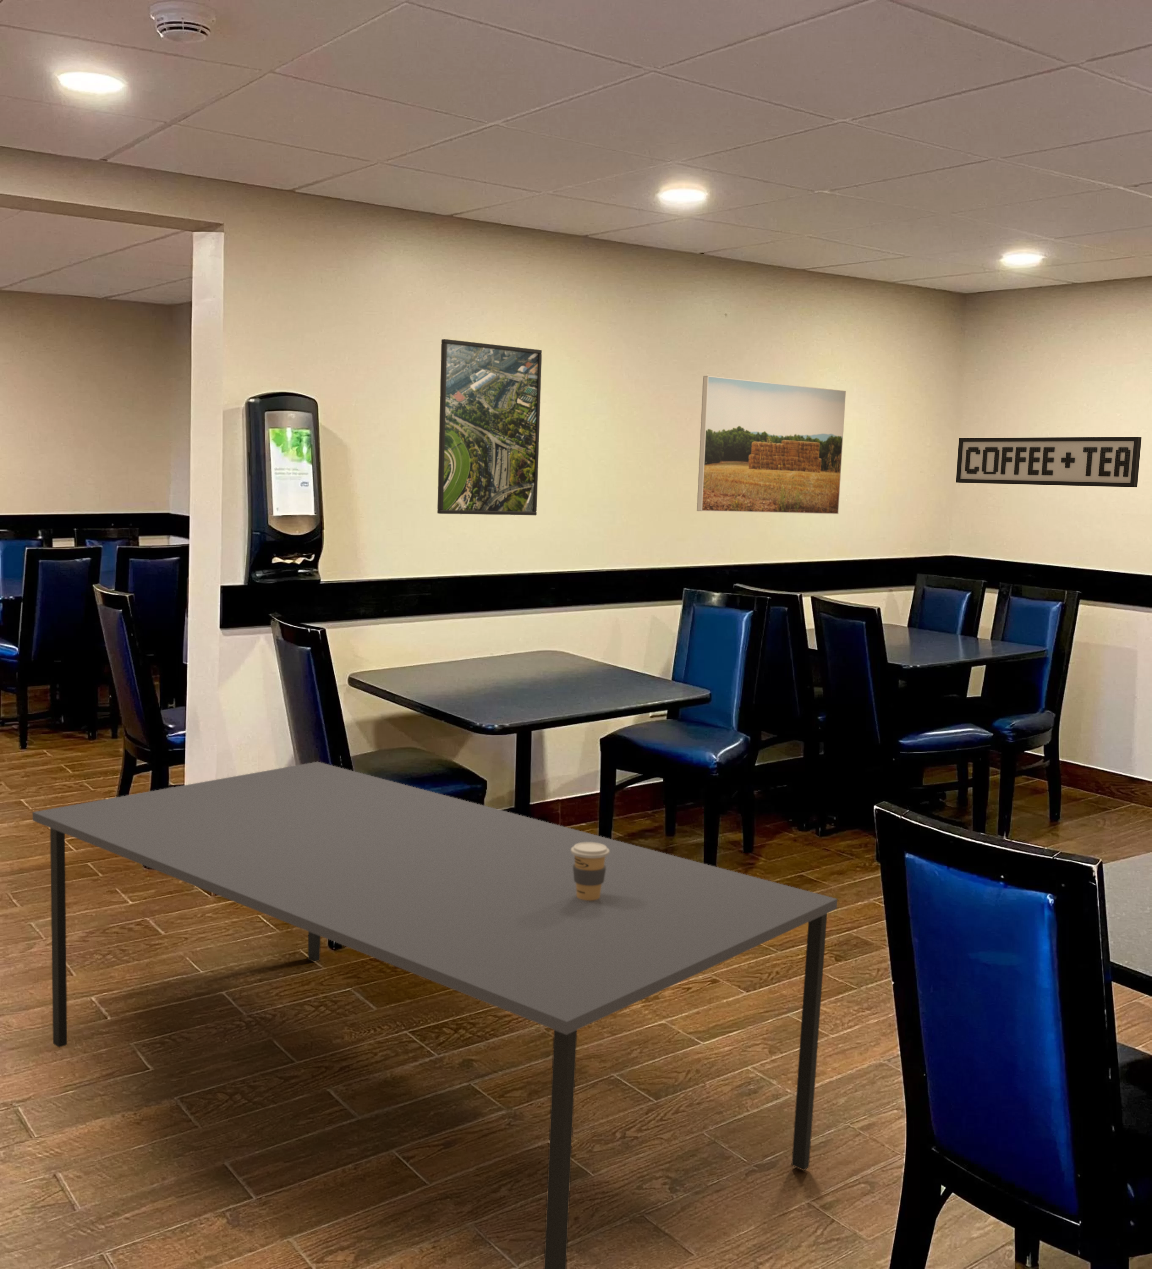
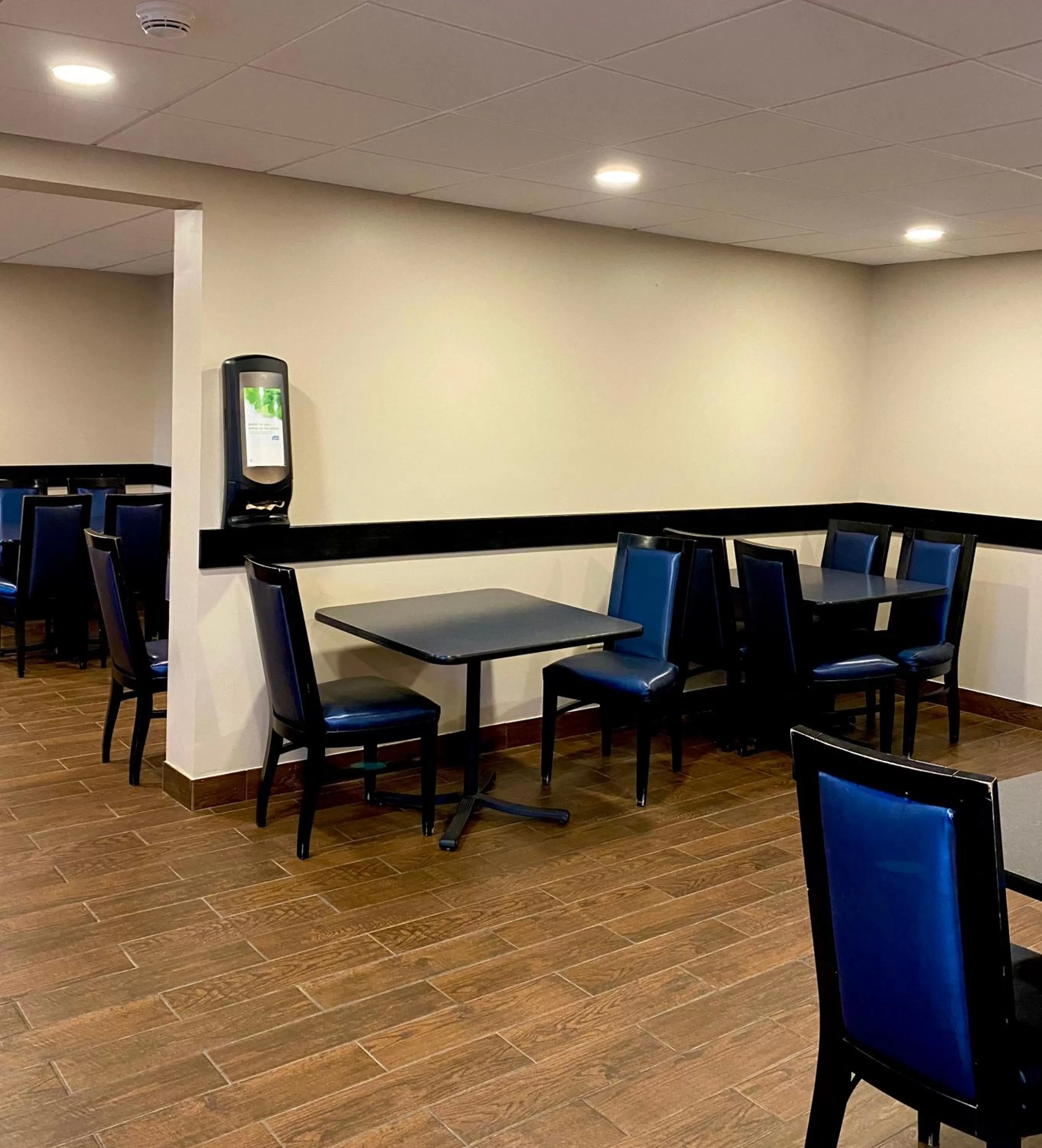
- dining table [32,762,838,1269]
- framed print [697,375,846,515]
- sign [955,437,1142,487]
- coffee cup [570,842,609,900]
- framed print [437,338,543,515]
